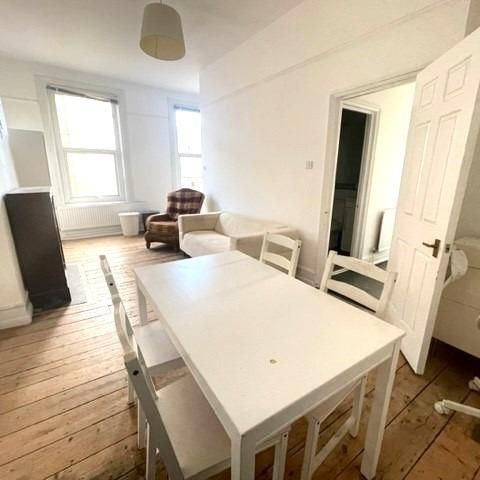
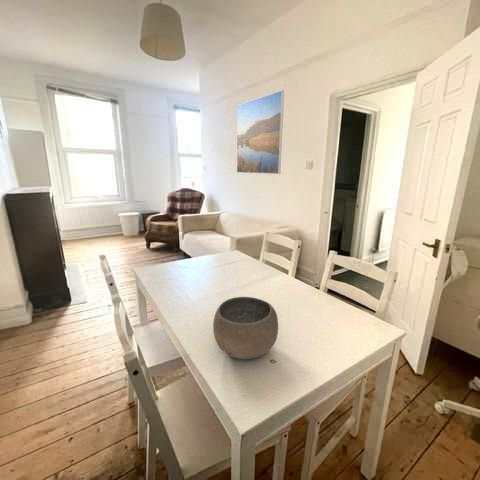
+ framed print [236,89,285,175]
+ bowl [212,296,279,360]
